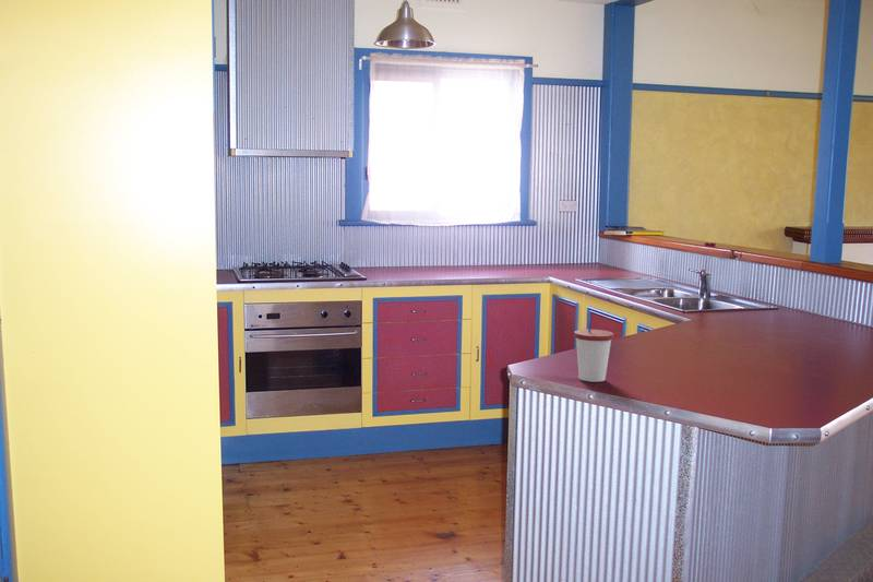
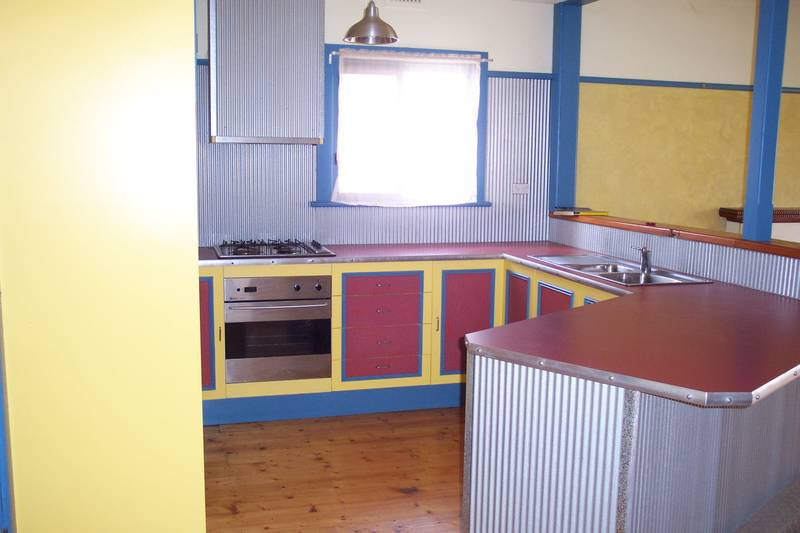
- cup [573,320,614,383]
